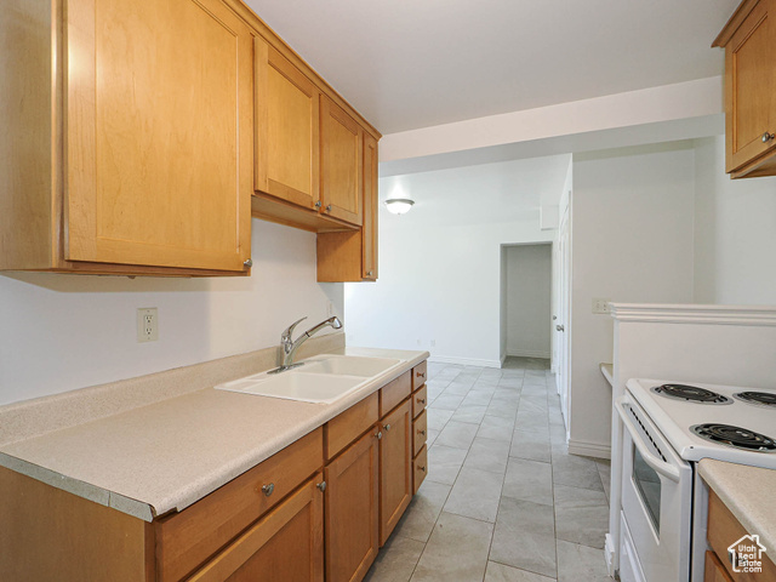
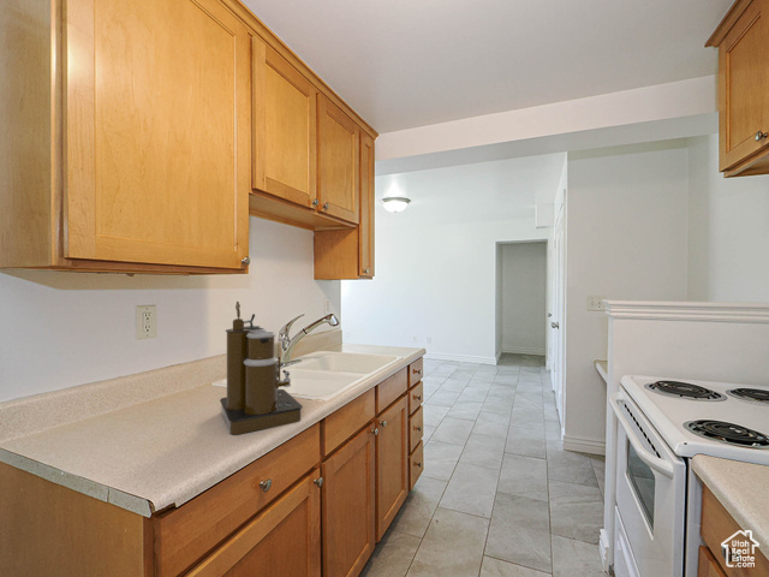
+ coffee maker [219,301,304,436]
